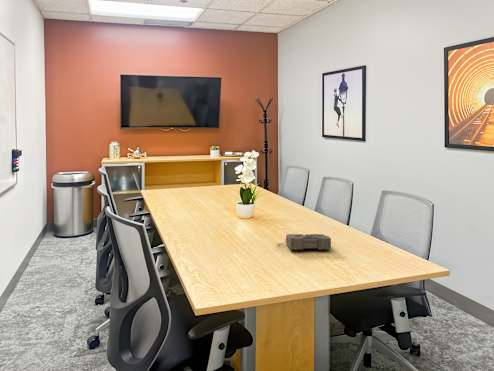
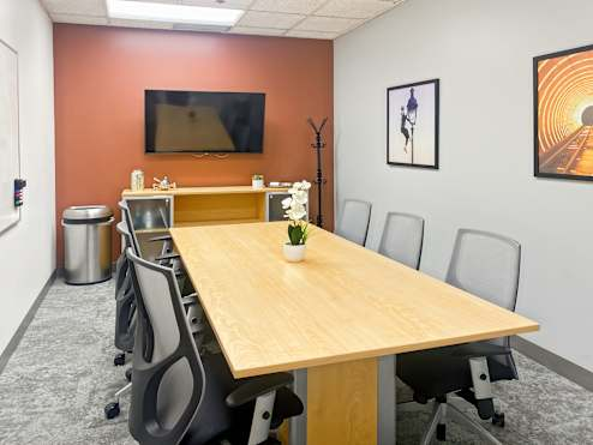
- diary [276,233,332,251]
